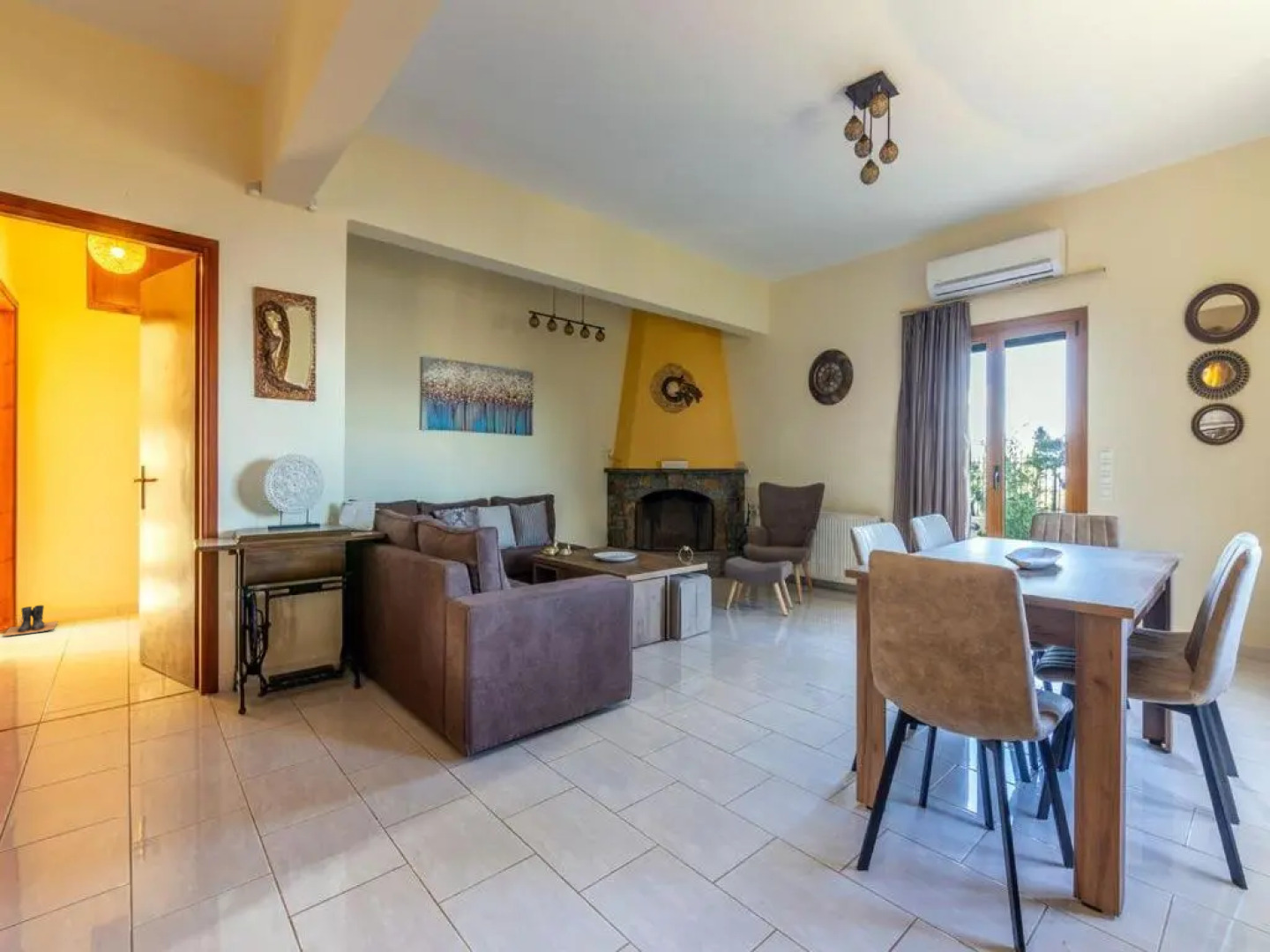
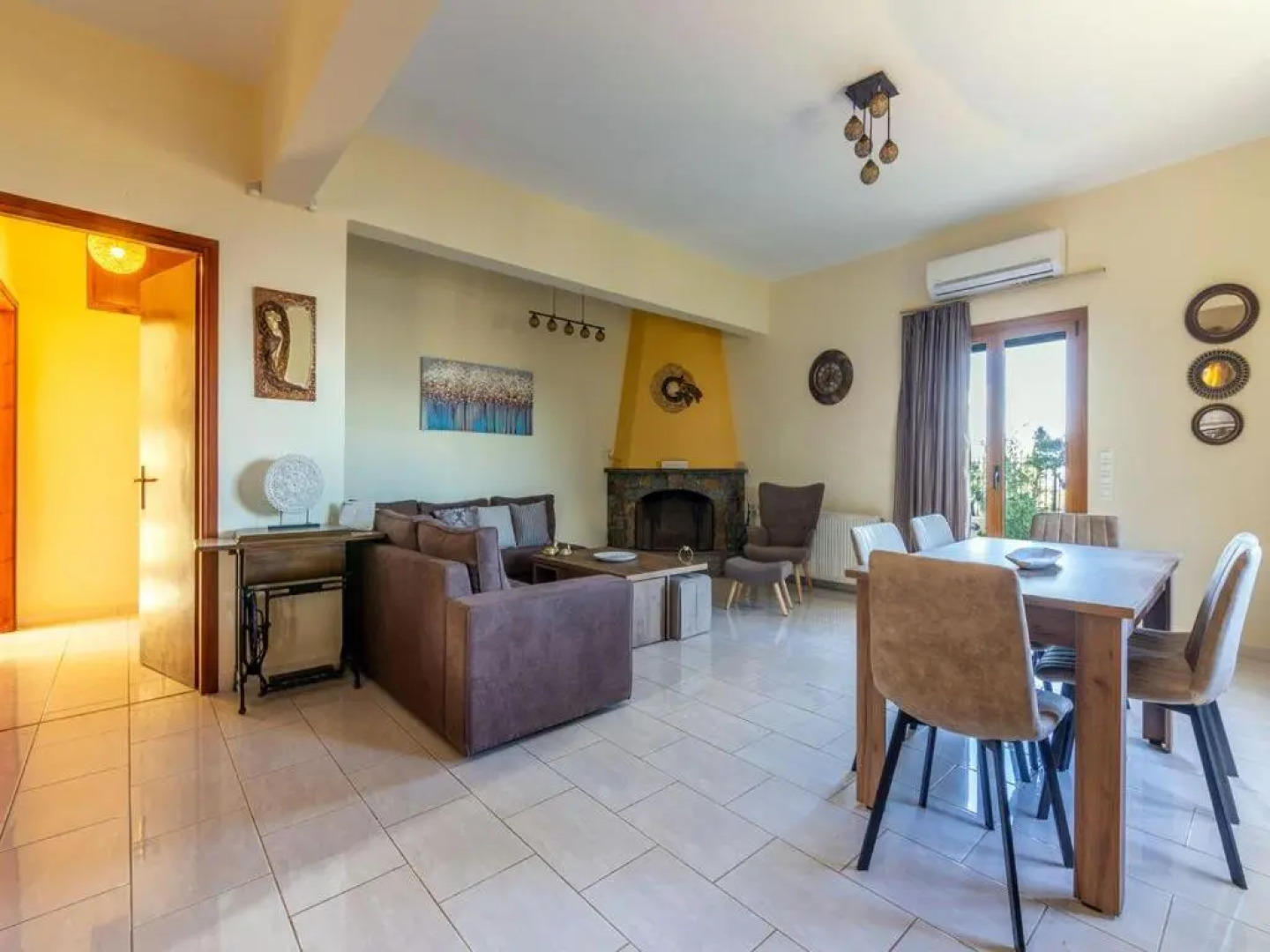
- boots [2,605,58,637]
